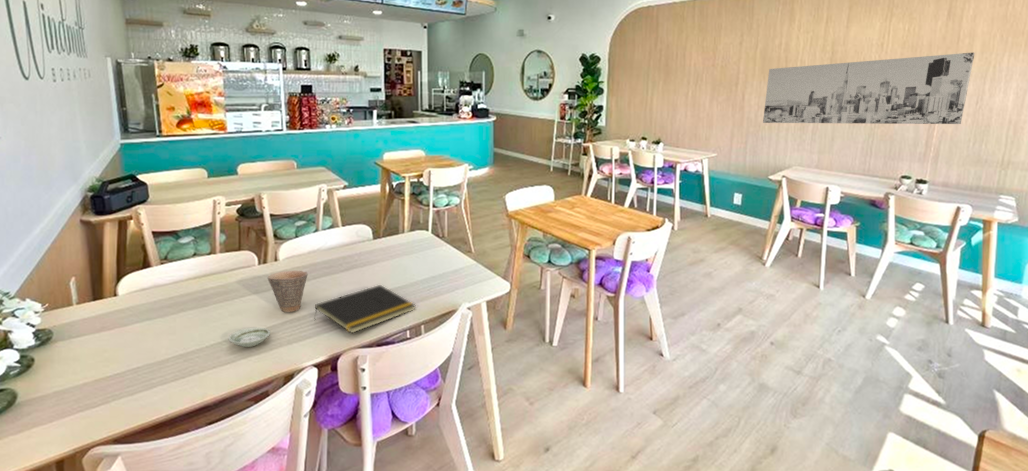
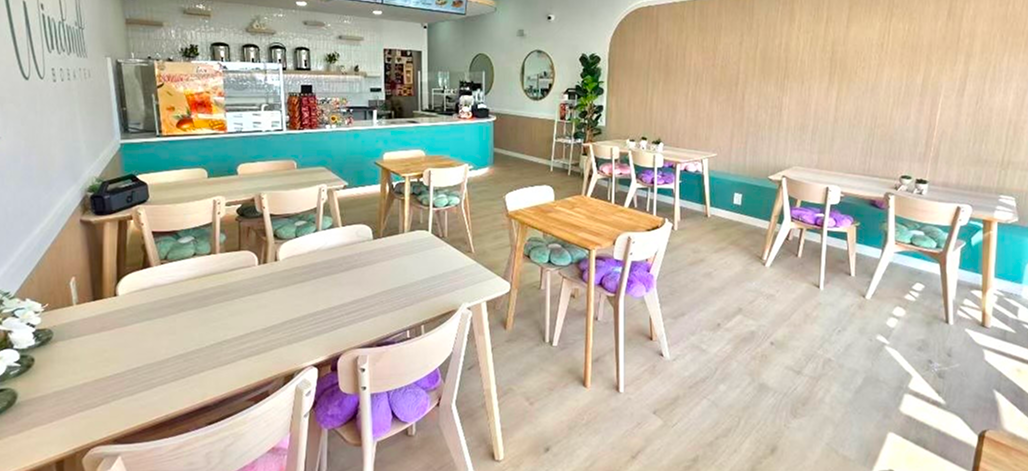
- notepad [313,284,417,334]
- saucer [227,327,271,348]
- wall art [762,52,976,125]
- cup [267,270,309,313]
